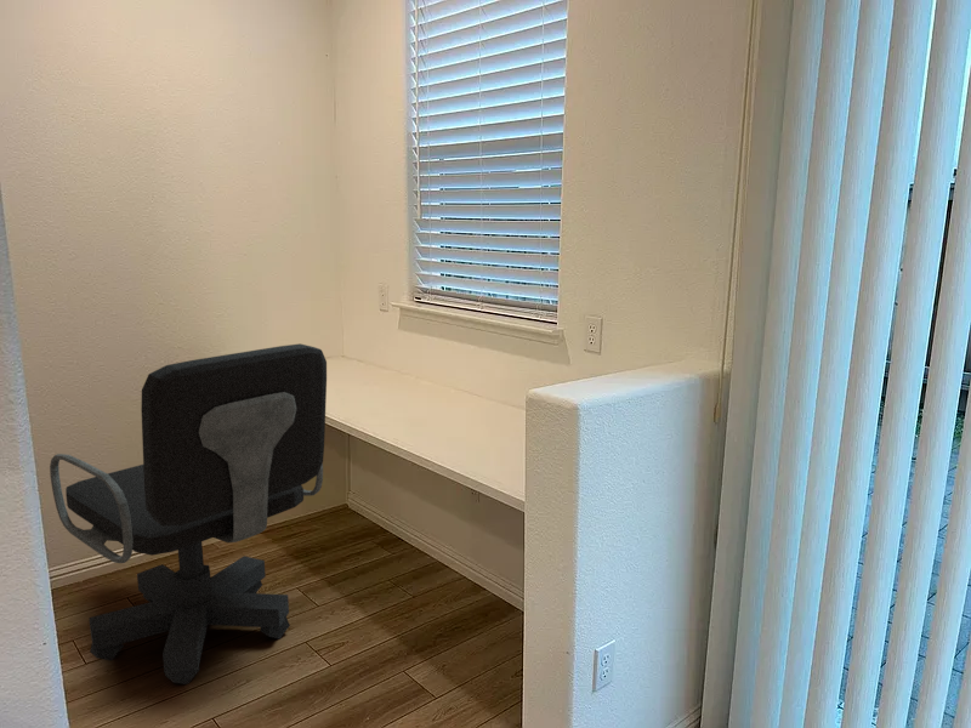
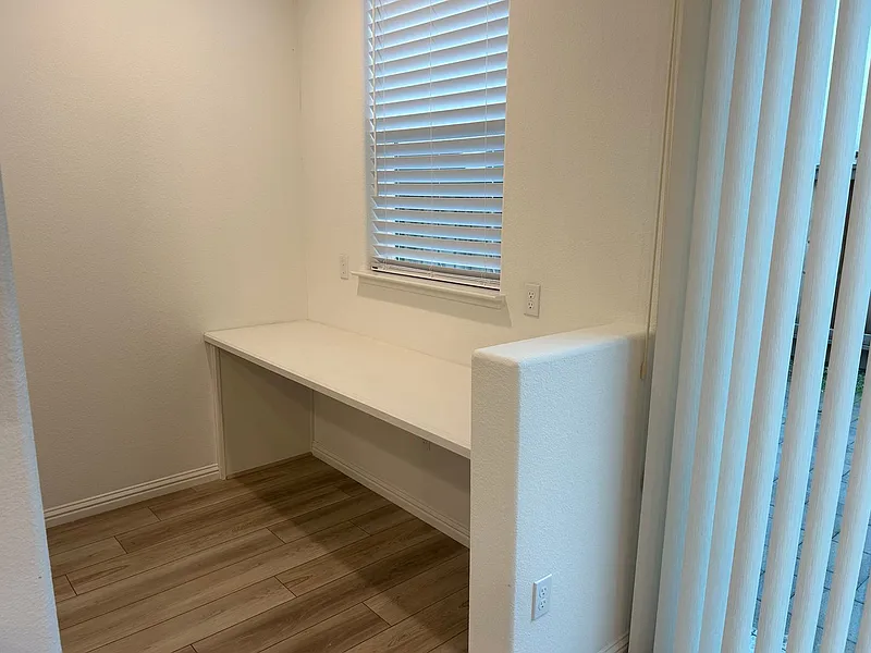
- office chair [49,343,328,686]
